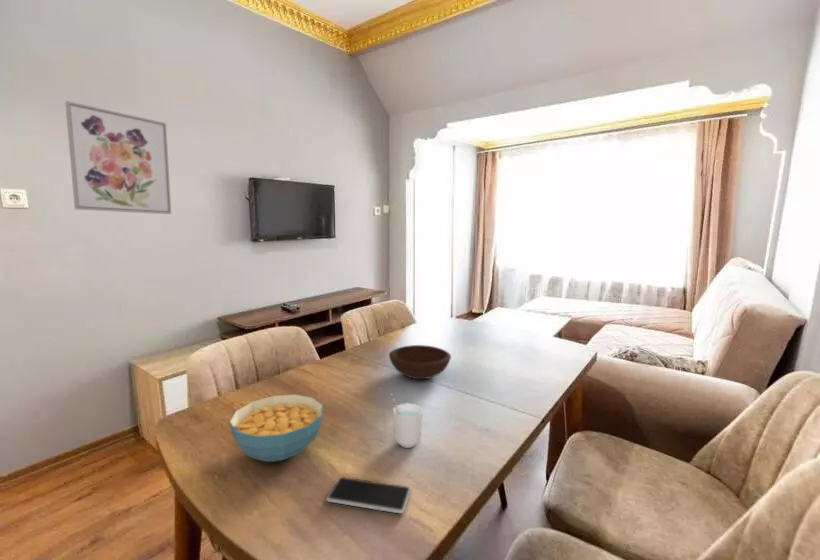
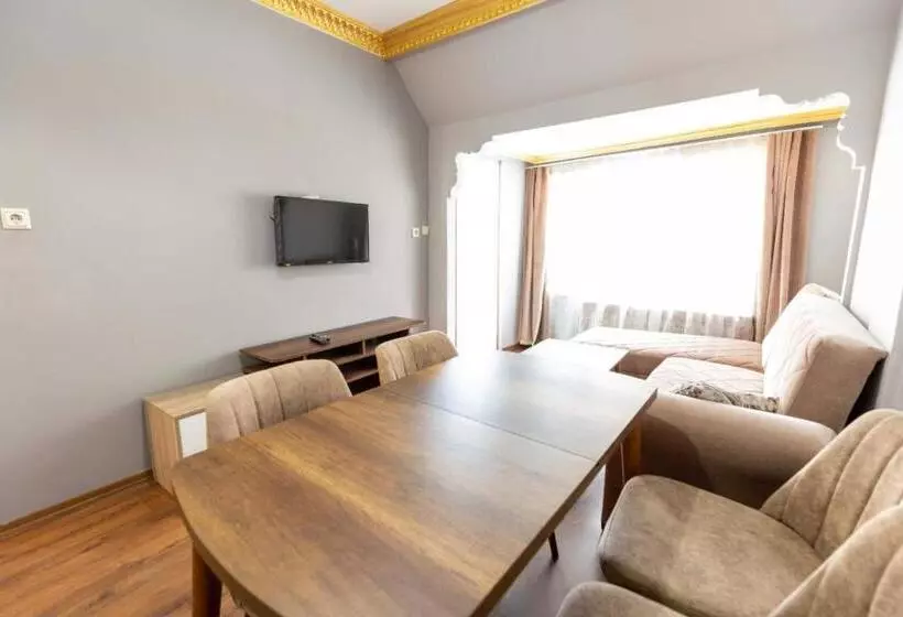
- cup [389,392,424,449]
- bowl [388,344,452,380]
- smartphone [326,476,412,515]
- cereal bowl [228,393,324,463]
- wall art [64,100,172,215]
